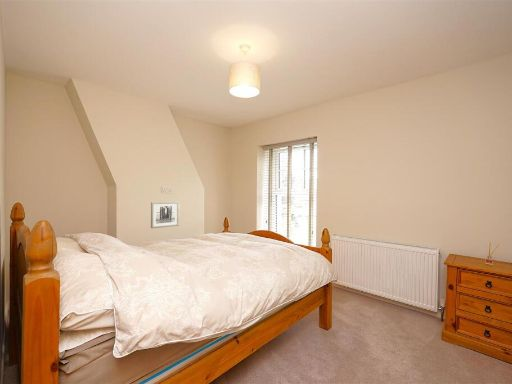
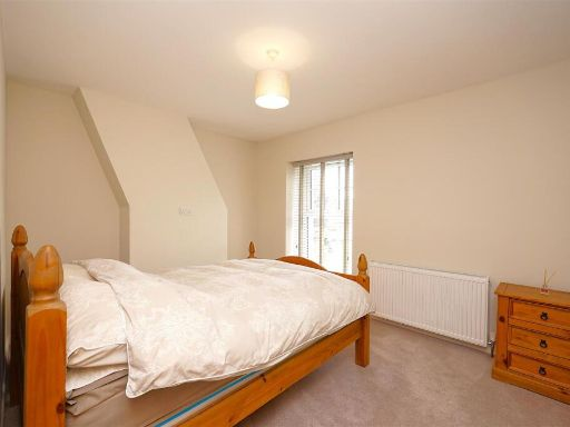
- wall art [150,201,180,229]
